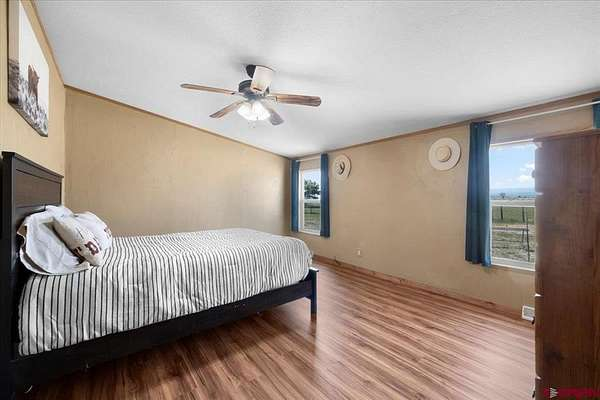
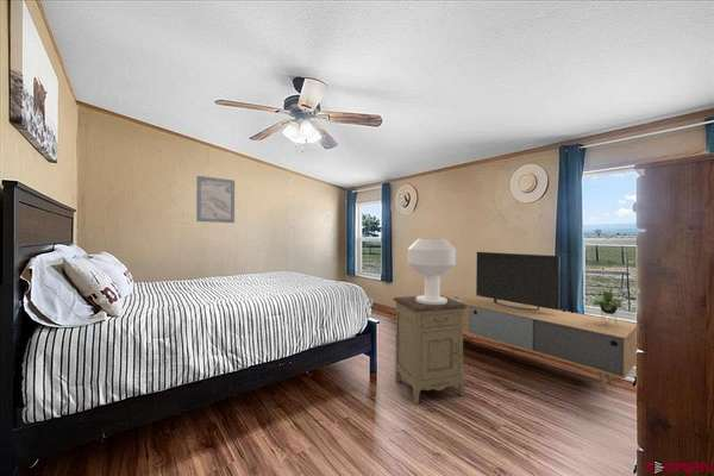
+ table lamp [407,237,457,305]
+ wall art [195,175,236,224]
+ nightstand [393,295,468,405]
+ media console [440,251,638,394]
